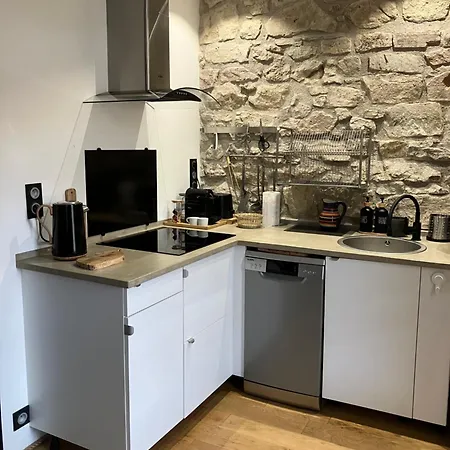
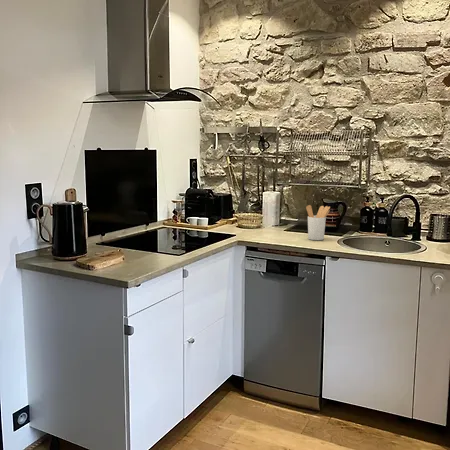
+ utensil holder [305,204,331,241]
